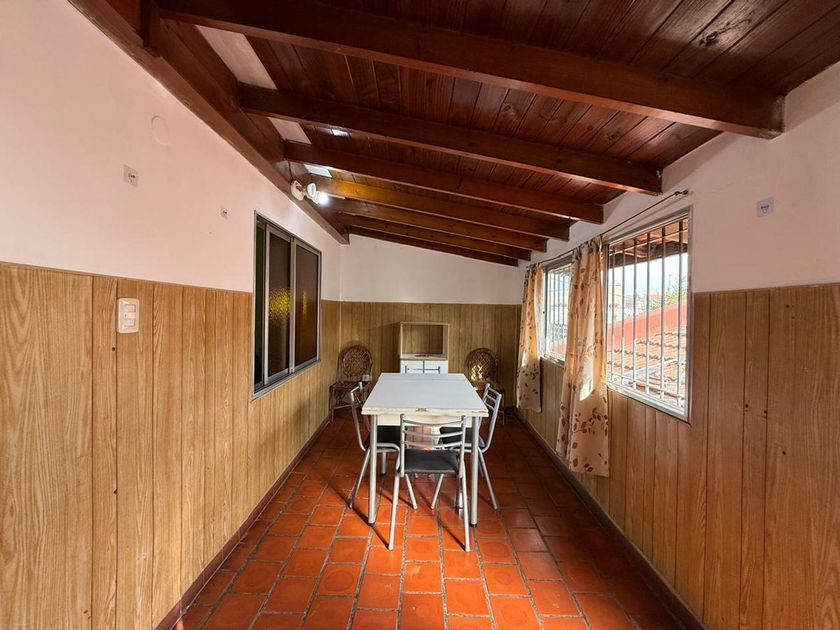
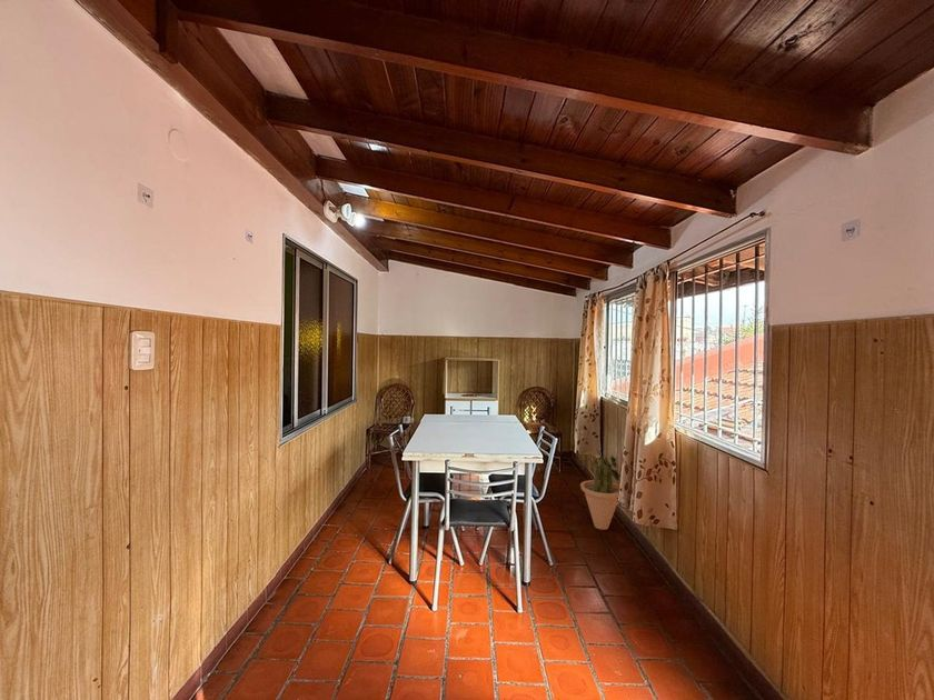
+ potted plant [579,448,622,531]
